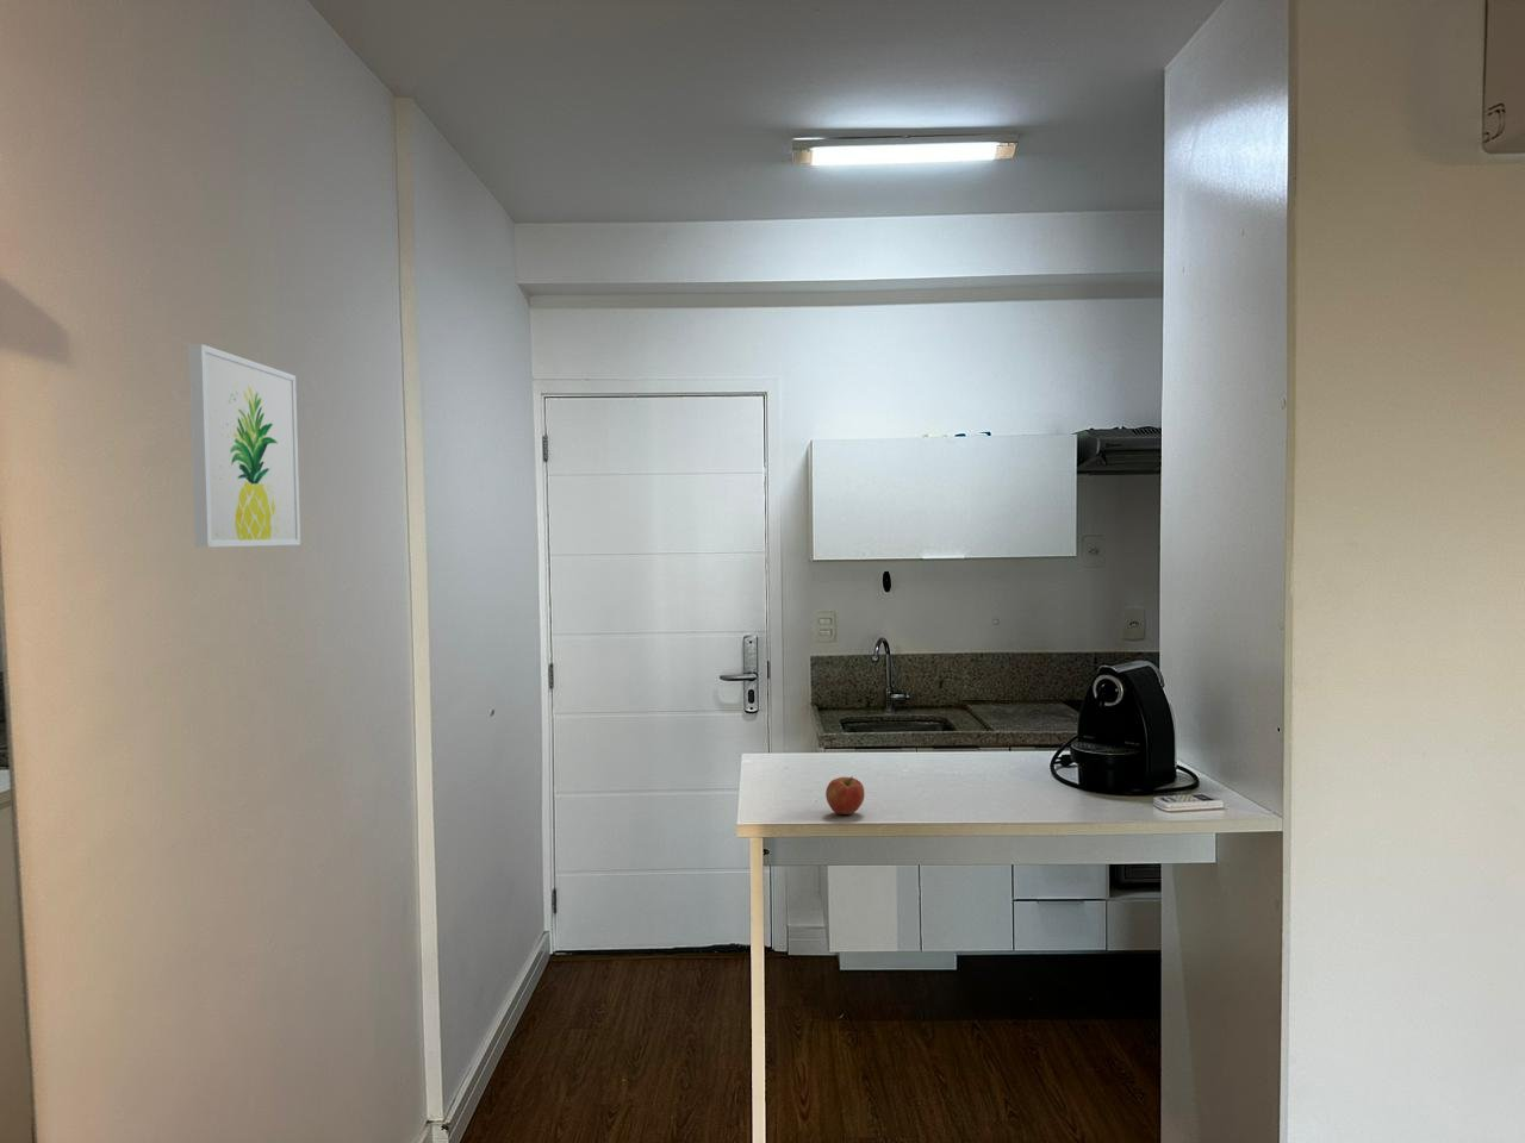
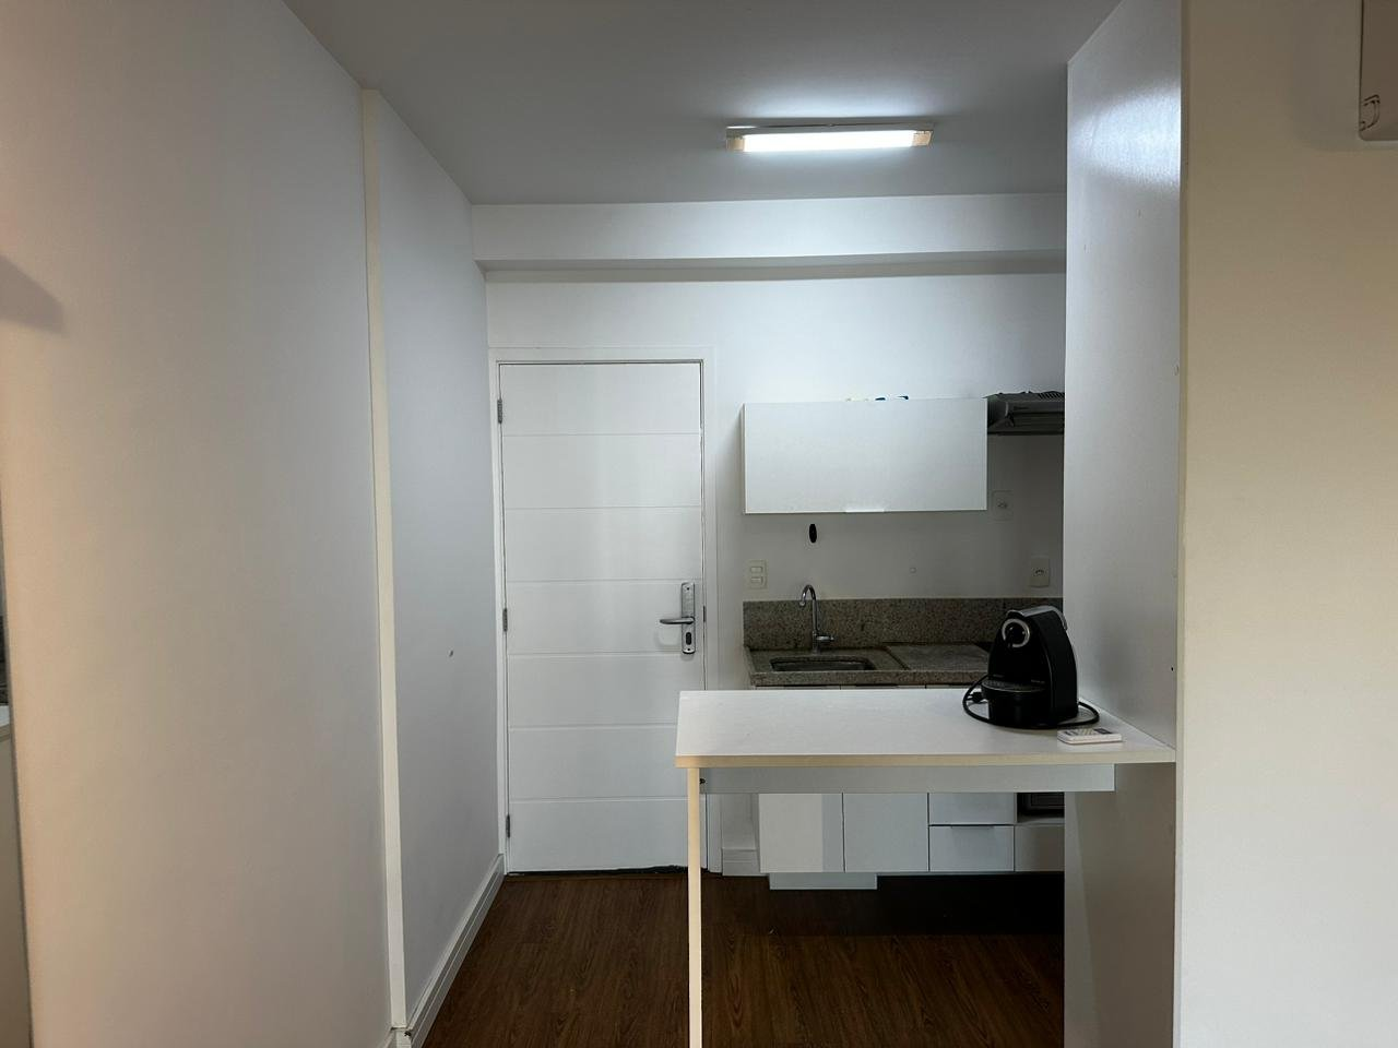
- wall art [187,343,301,547]
- apple [825,777,865,815]
